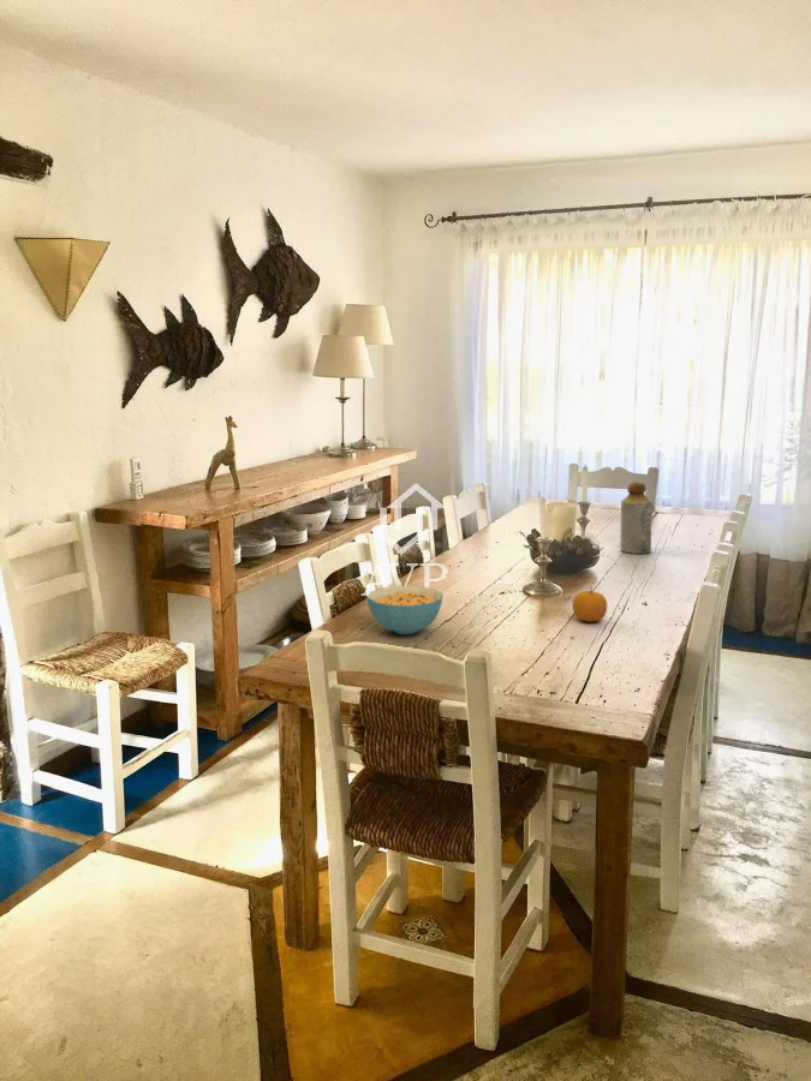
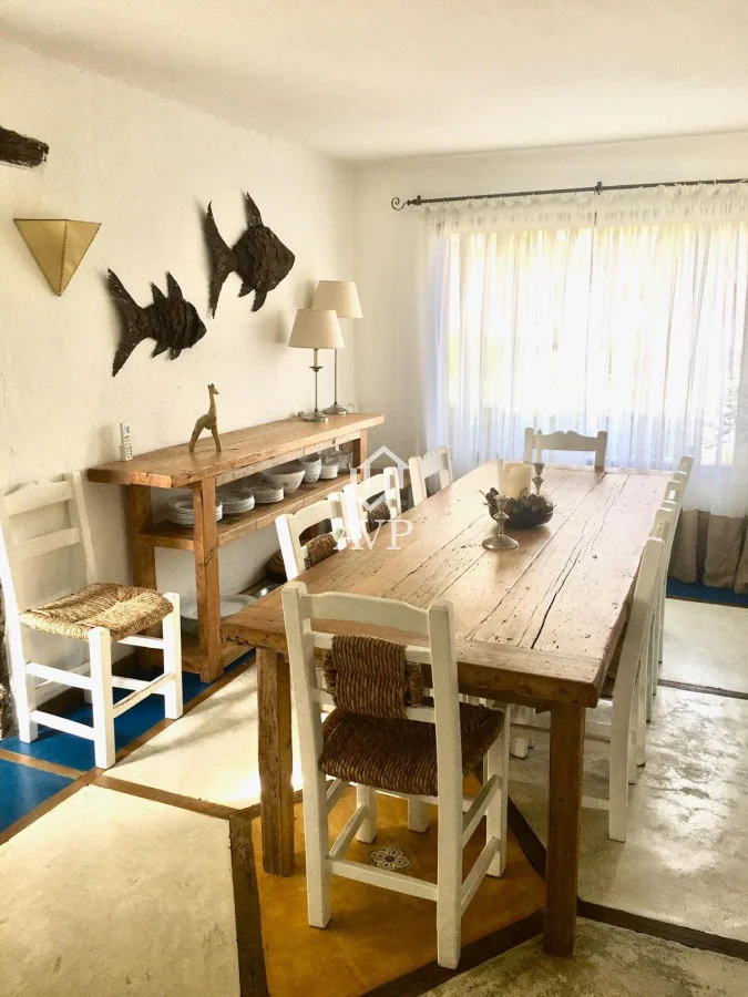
- fruit [571,585,608,623]
- cereal bowl [366,585,445,635]
- bottle [619,480,654,555]
